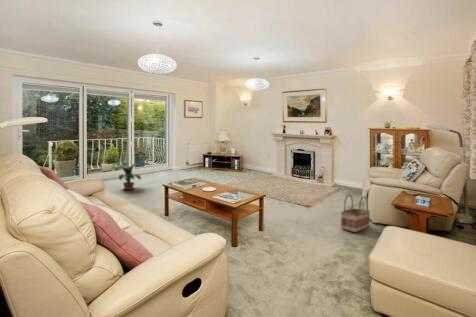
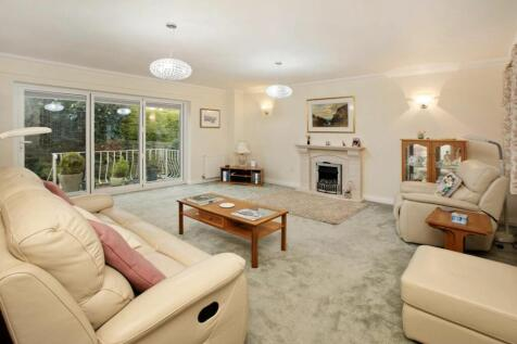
- basket [340,193,371,233]
- potted plant [117,161,142,191]
